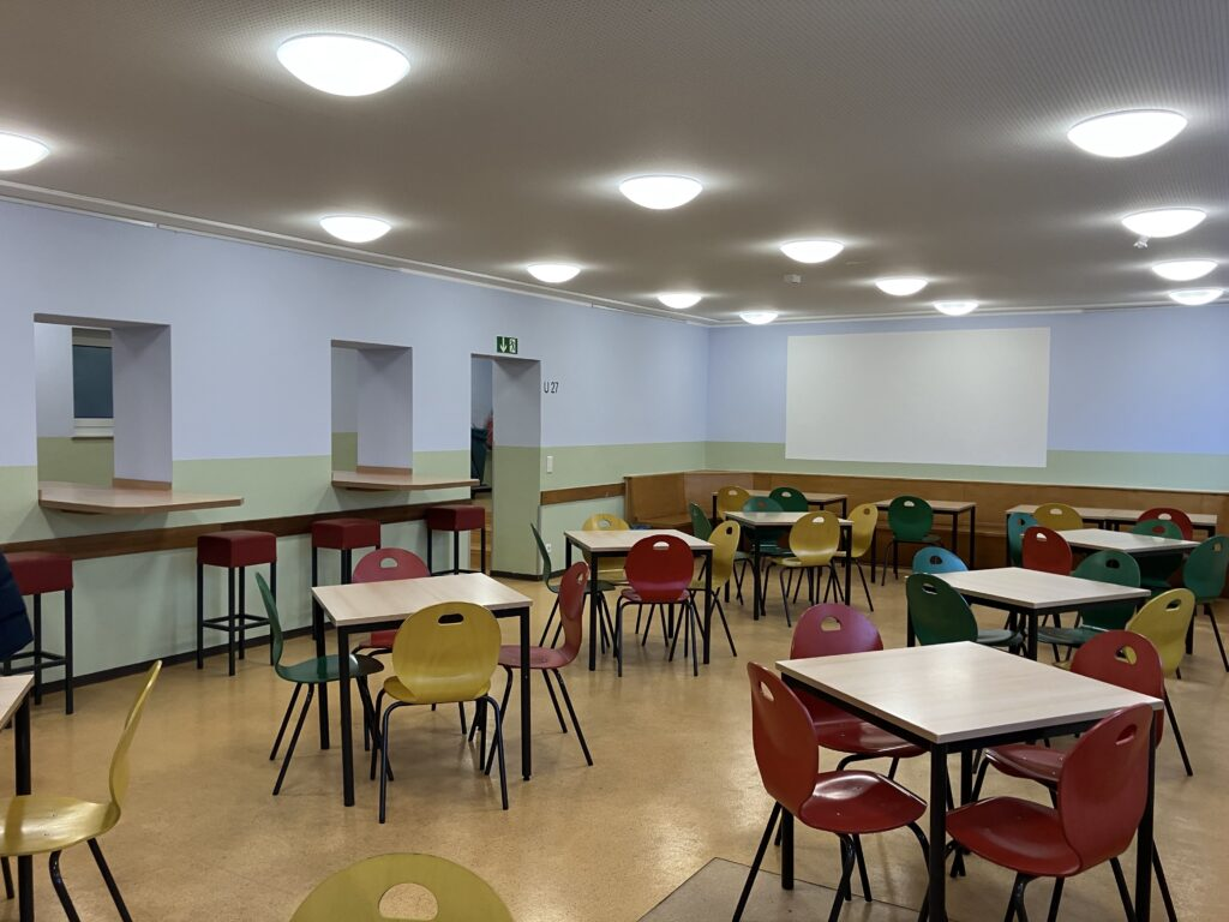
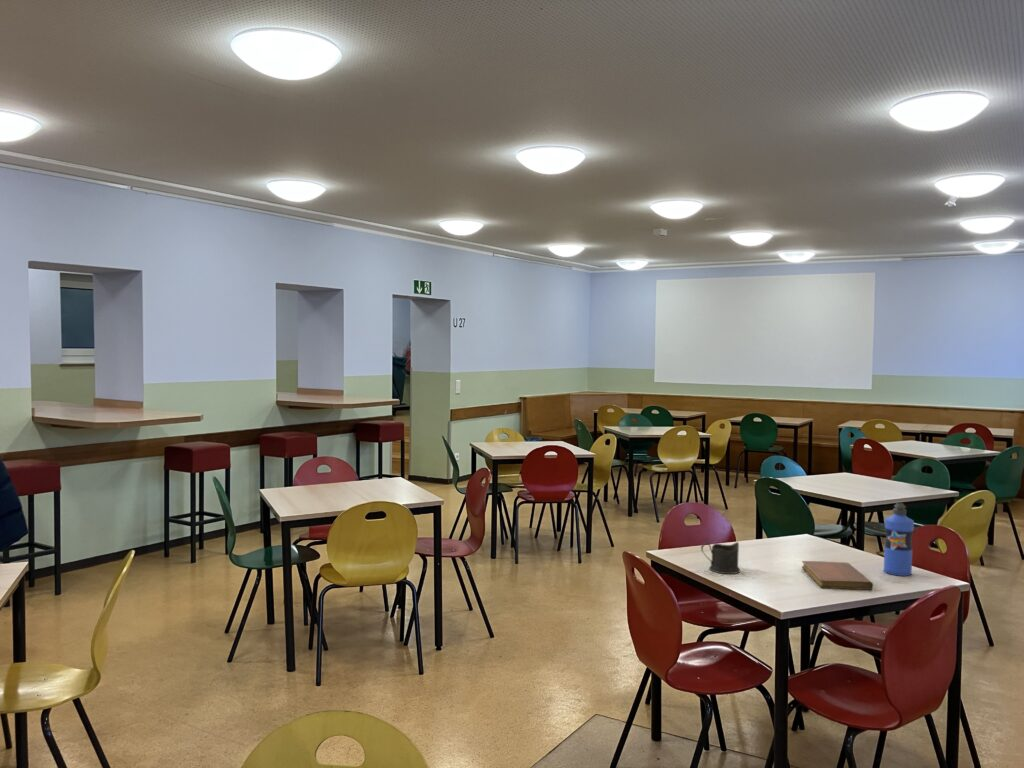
+ notebook [801,560,874,591]
+ cup [700,541,741,575]
+ water bottle [883,502,915,577]
